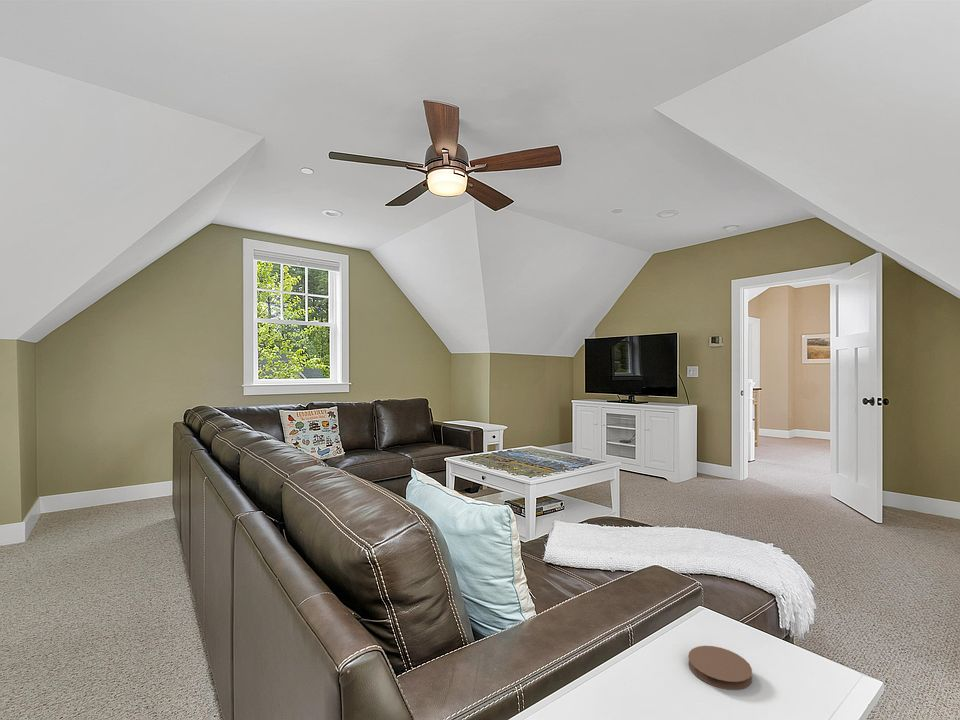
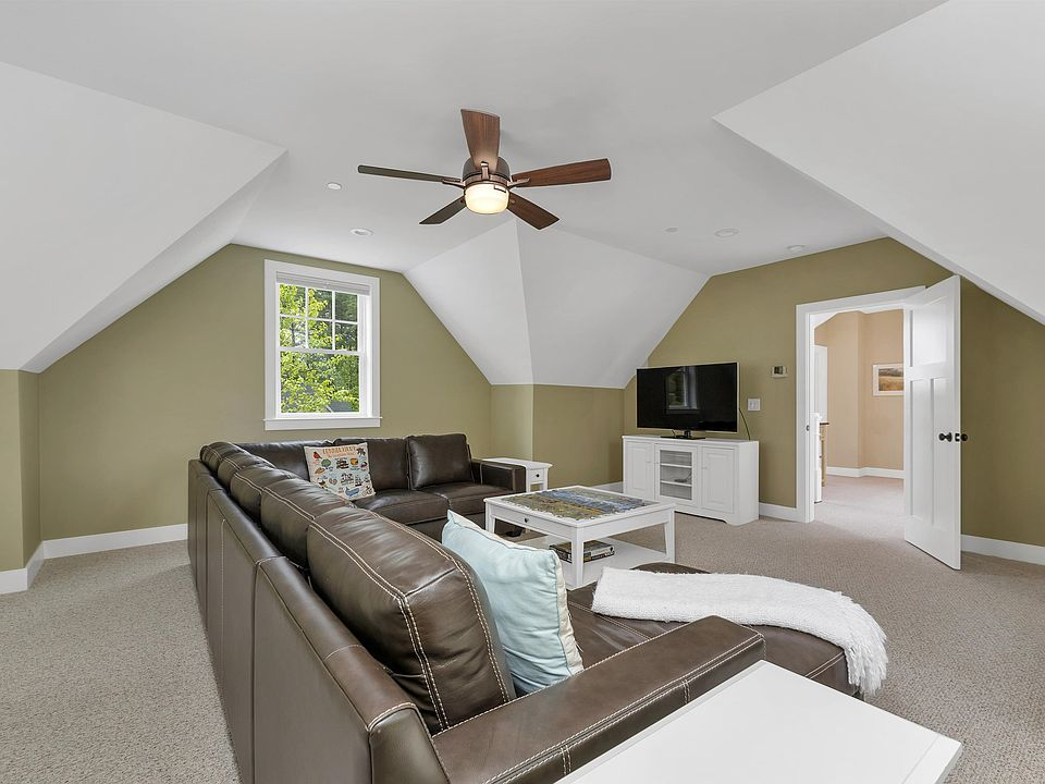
- coaster [687,645,753,691]
